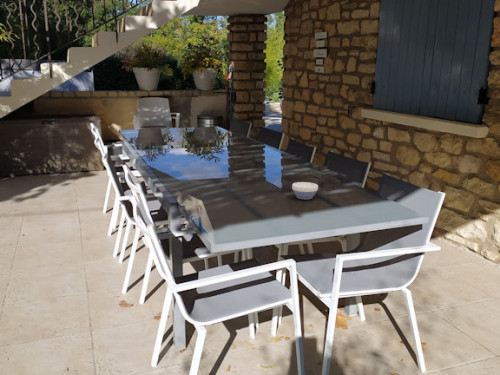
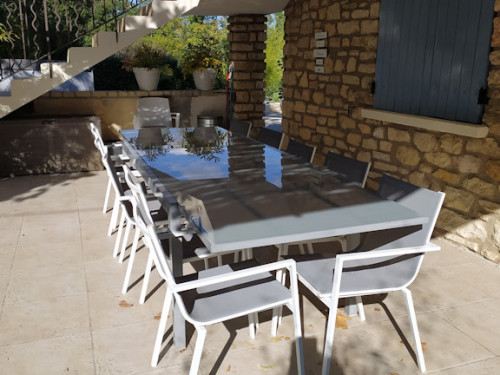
- bowl [291,181,319,201]
